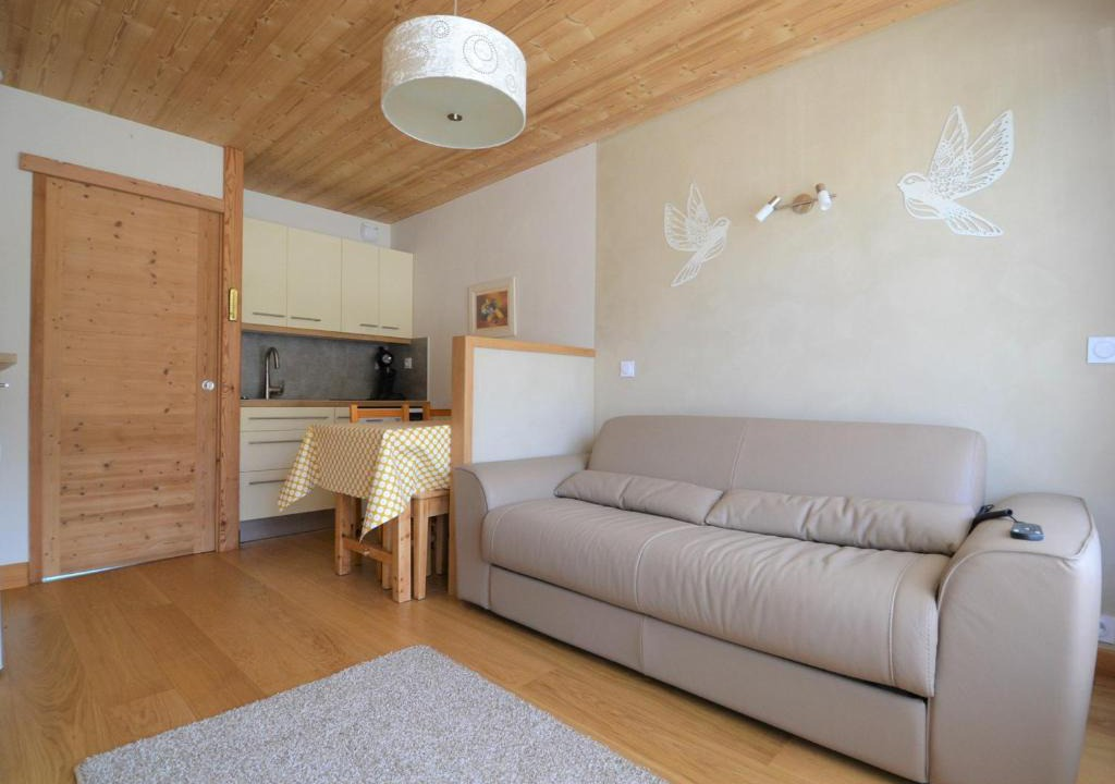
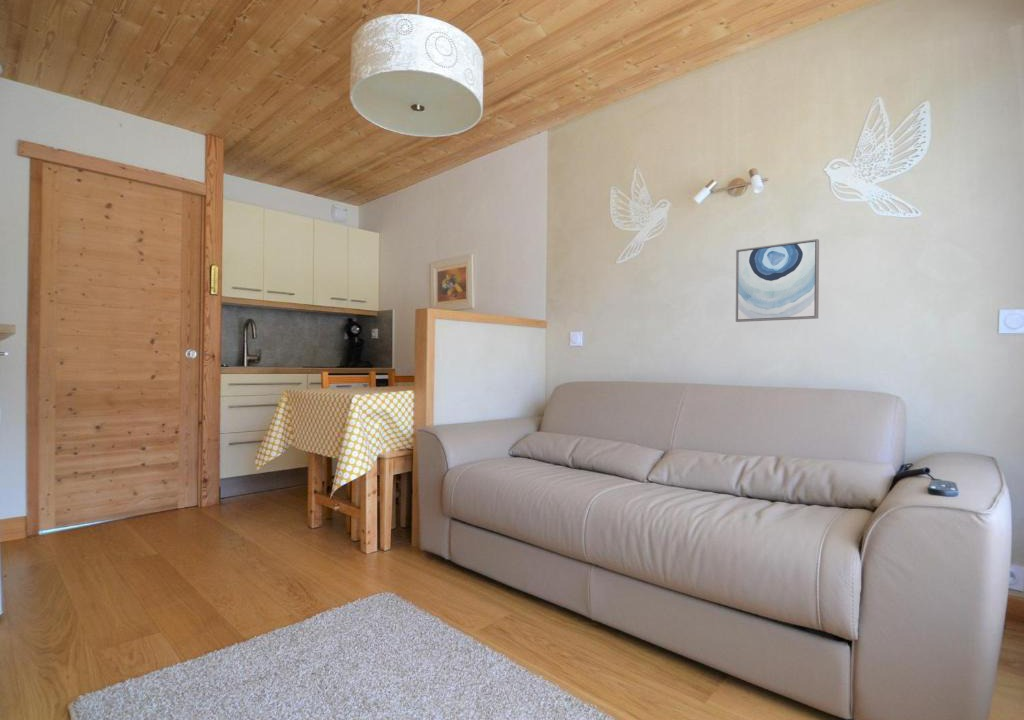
+ wall art [735,238,820,323]
